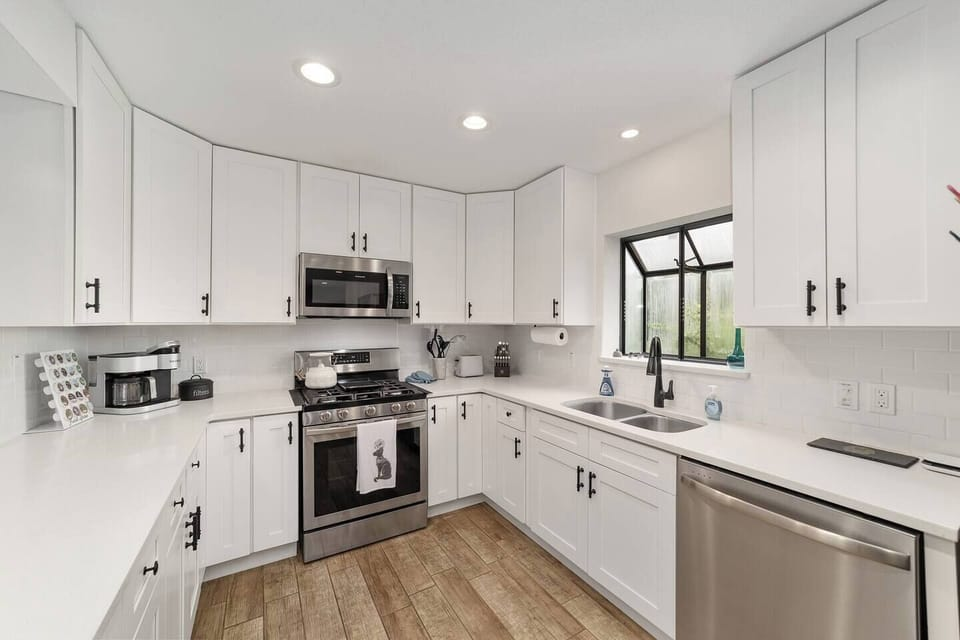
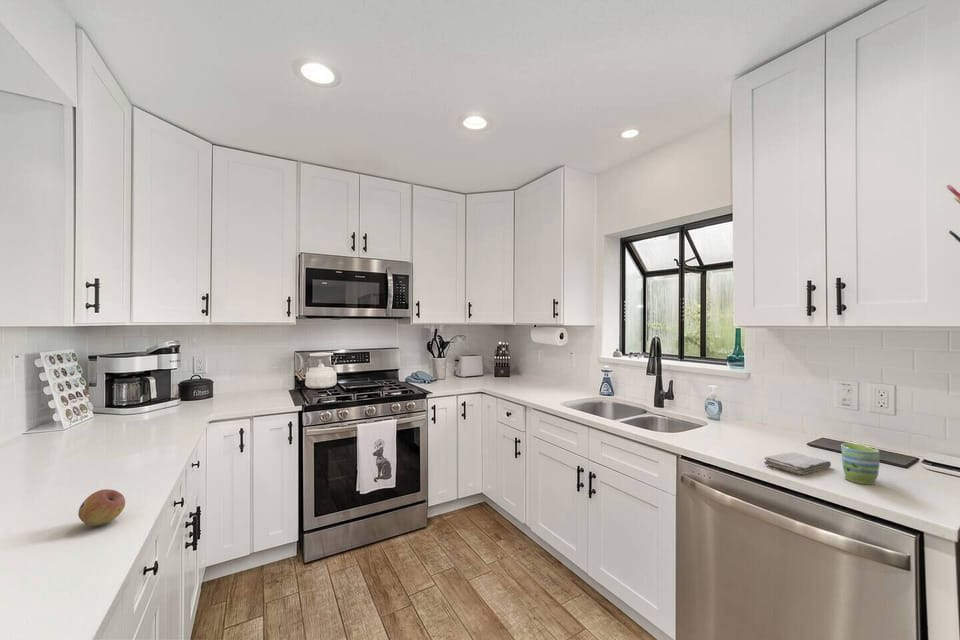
+ mug [840,442,881,486]
+ washcloth [763,451,832,475]
+ fruit [77,488,126,527]
